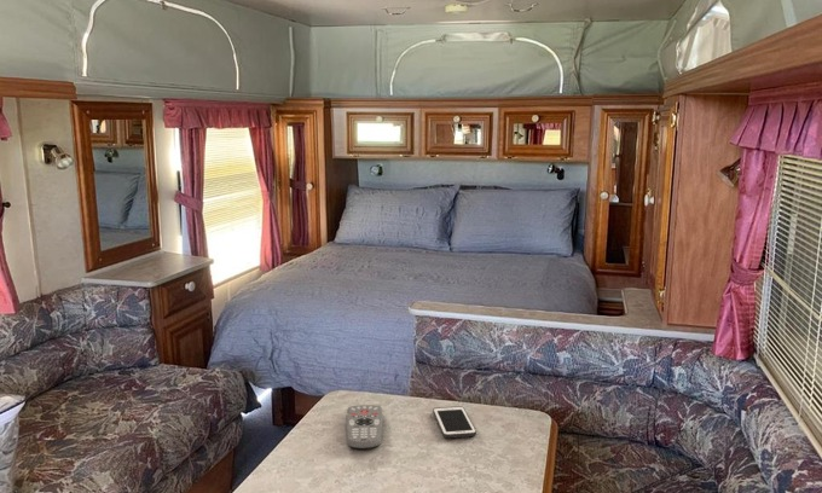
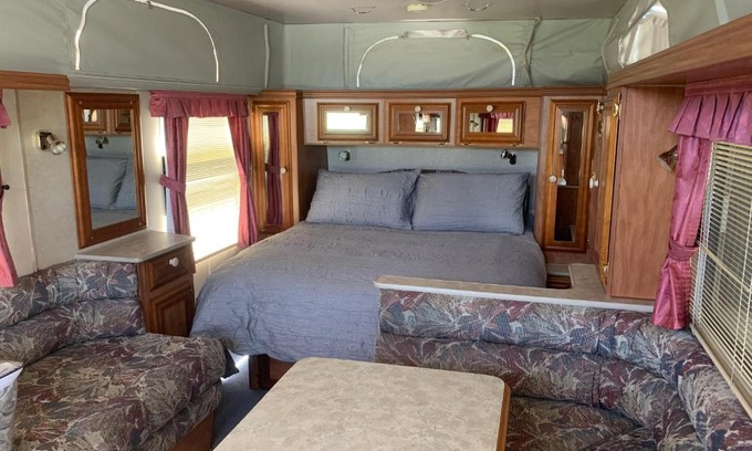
- remote control [345,404,384,451]
- cell phone [432,405,477,439]
